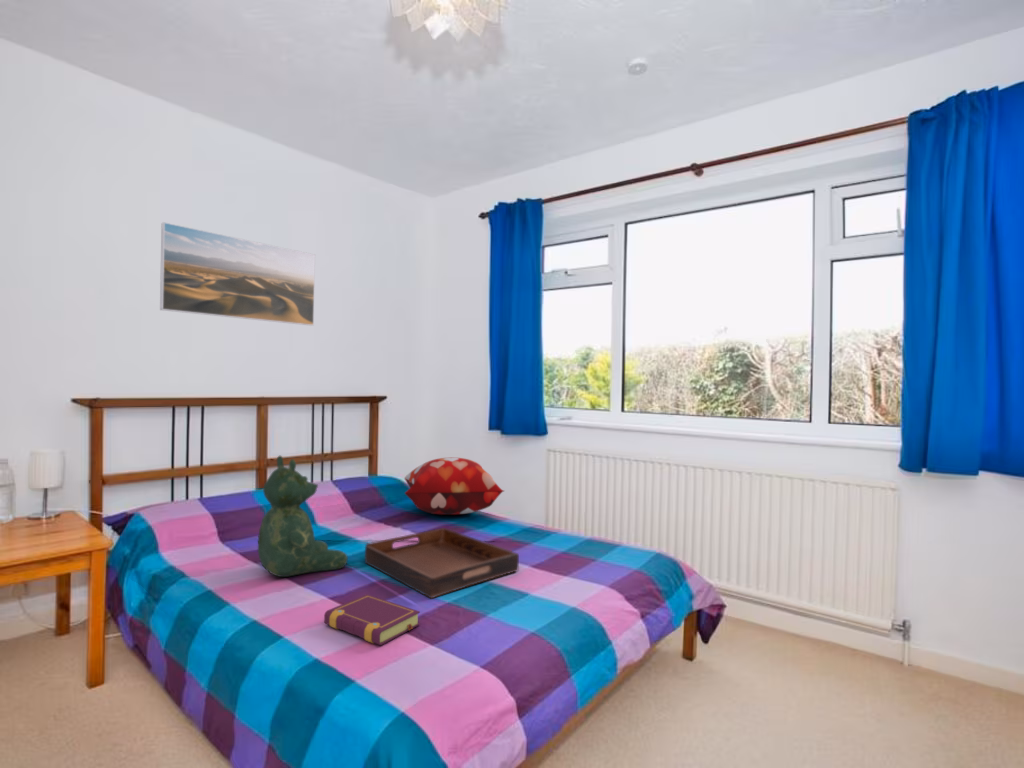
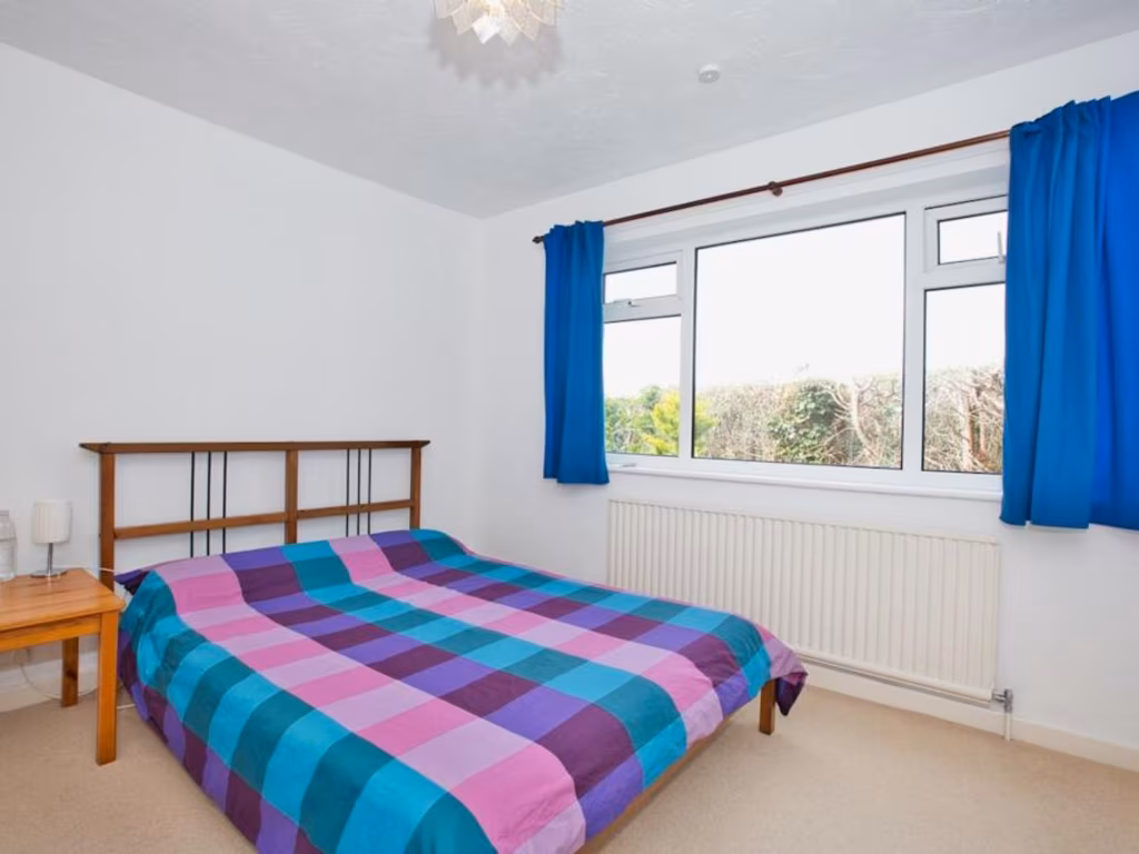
- teddy bear [257,455,349,578]
- serving tray [364,527,520,599]
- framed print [159,221,316,327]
- decorative pillow [404,457,505,516]
- book [323,593,421,646]
